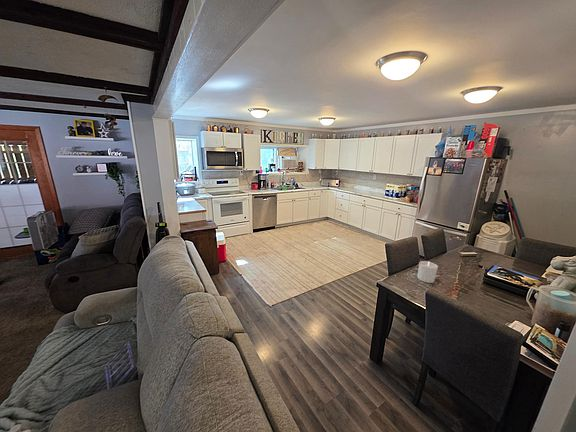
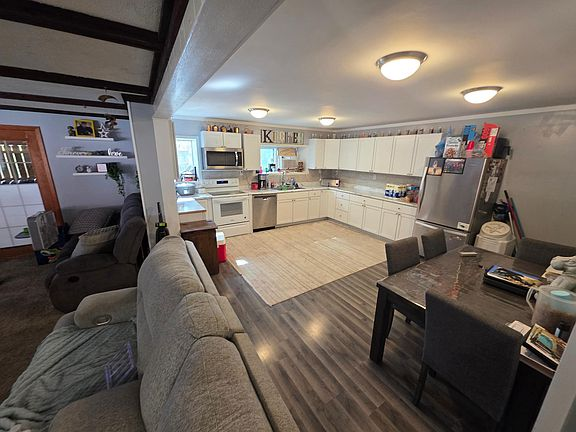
- candle [416,260,439,284]
